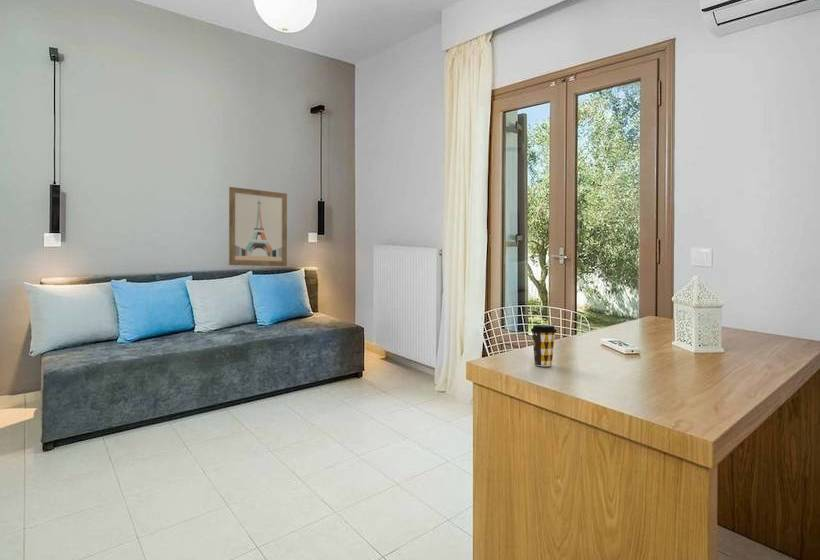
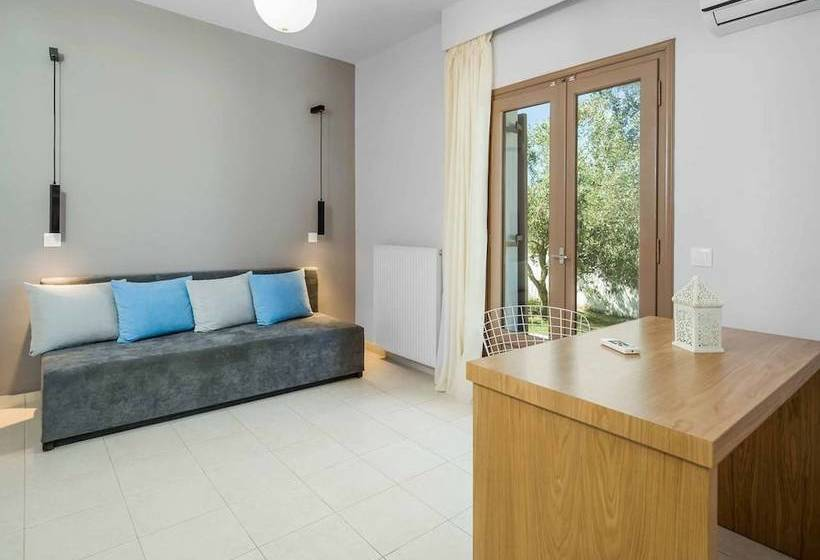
- wall art [228,186,288,267]
- coffee cup [530,324,558,367]
